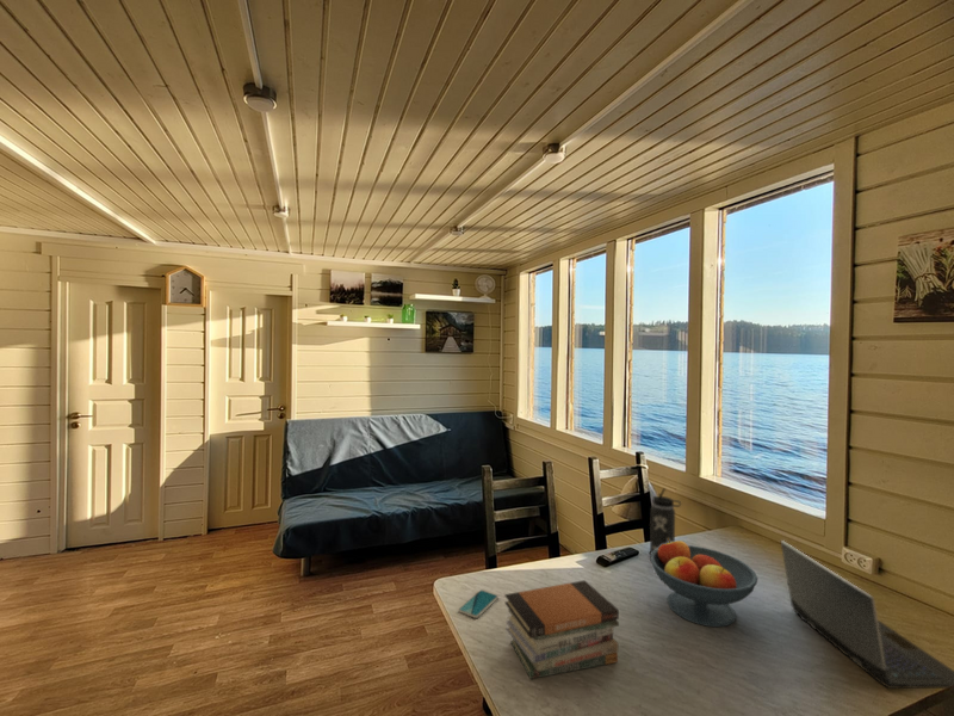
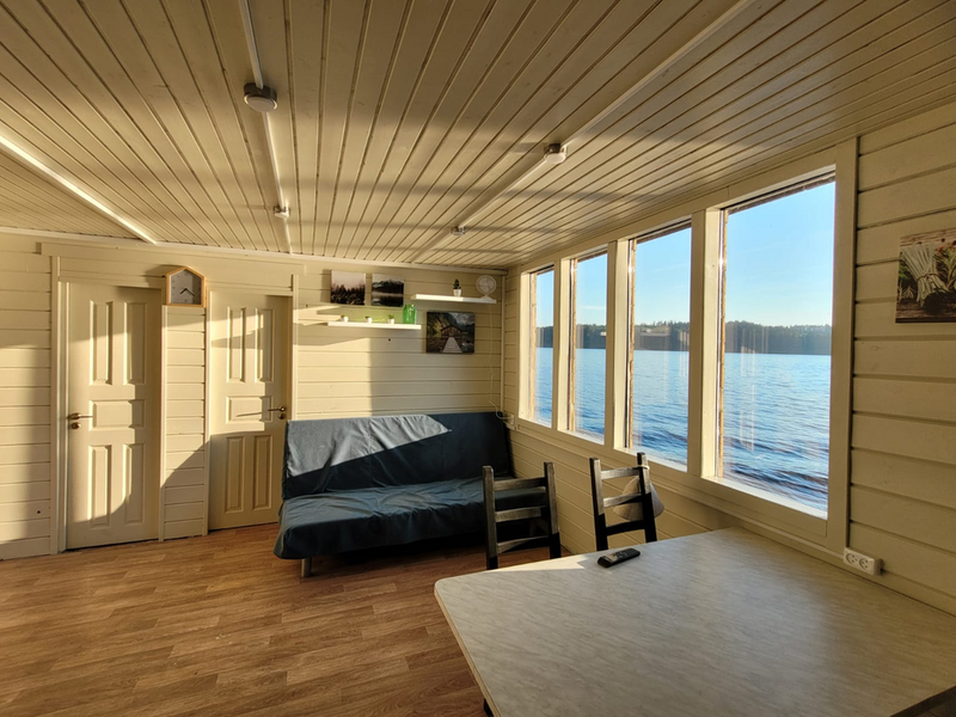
- smartphone [457,590,500,619]
- laptop computer [780,539,954,690]
- book stack [503,579,620,680]
- fruit bowl [650,538,758,628]
- thermos bottle [649,487,682,555]
